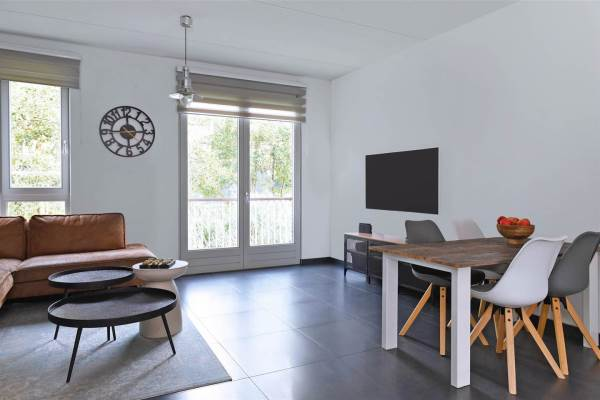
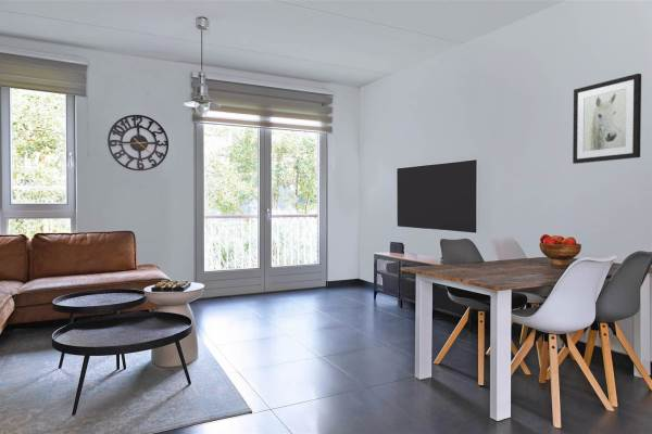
+ wall art [572,73,642,165]
